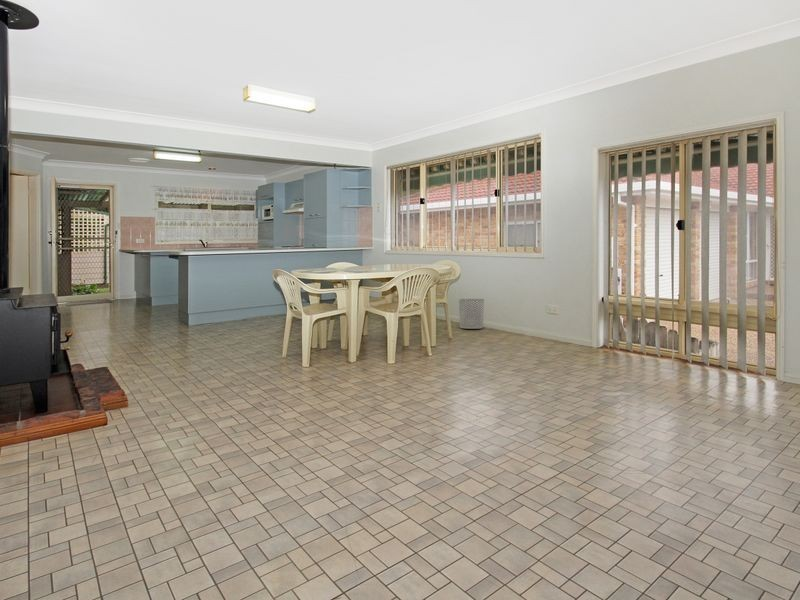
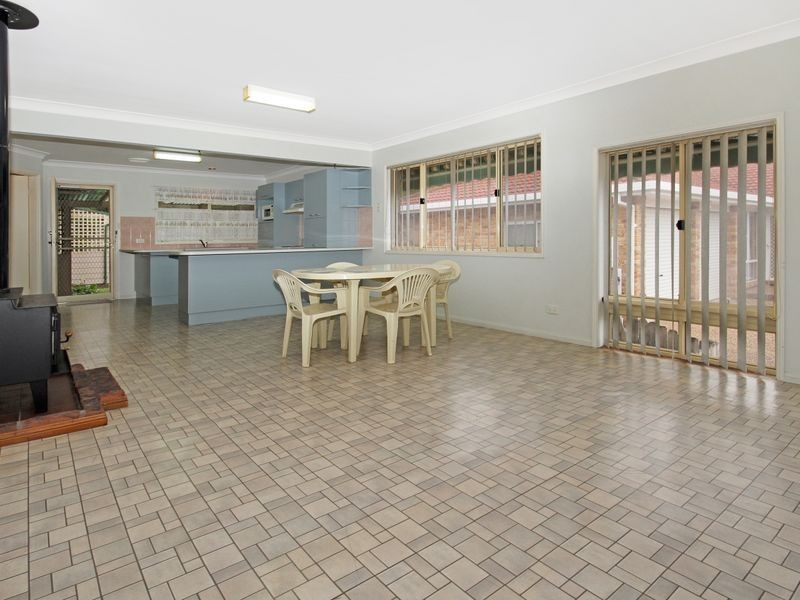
- waste bin [458,298,485,330]
